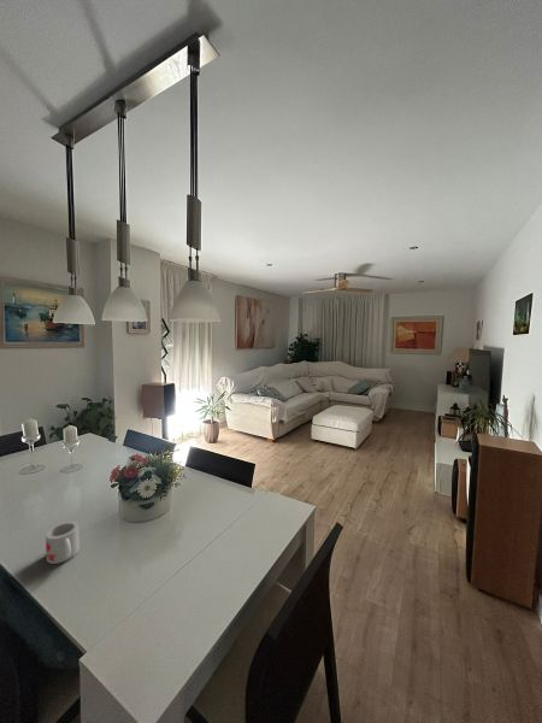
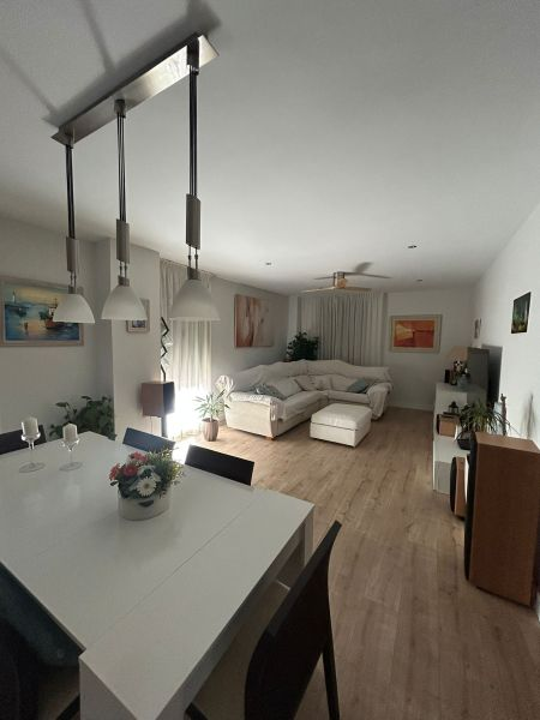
- mug [45,521,81,565]
